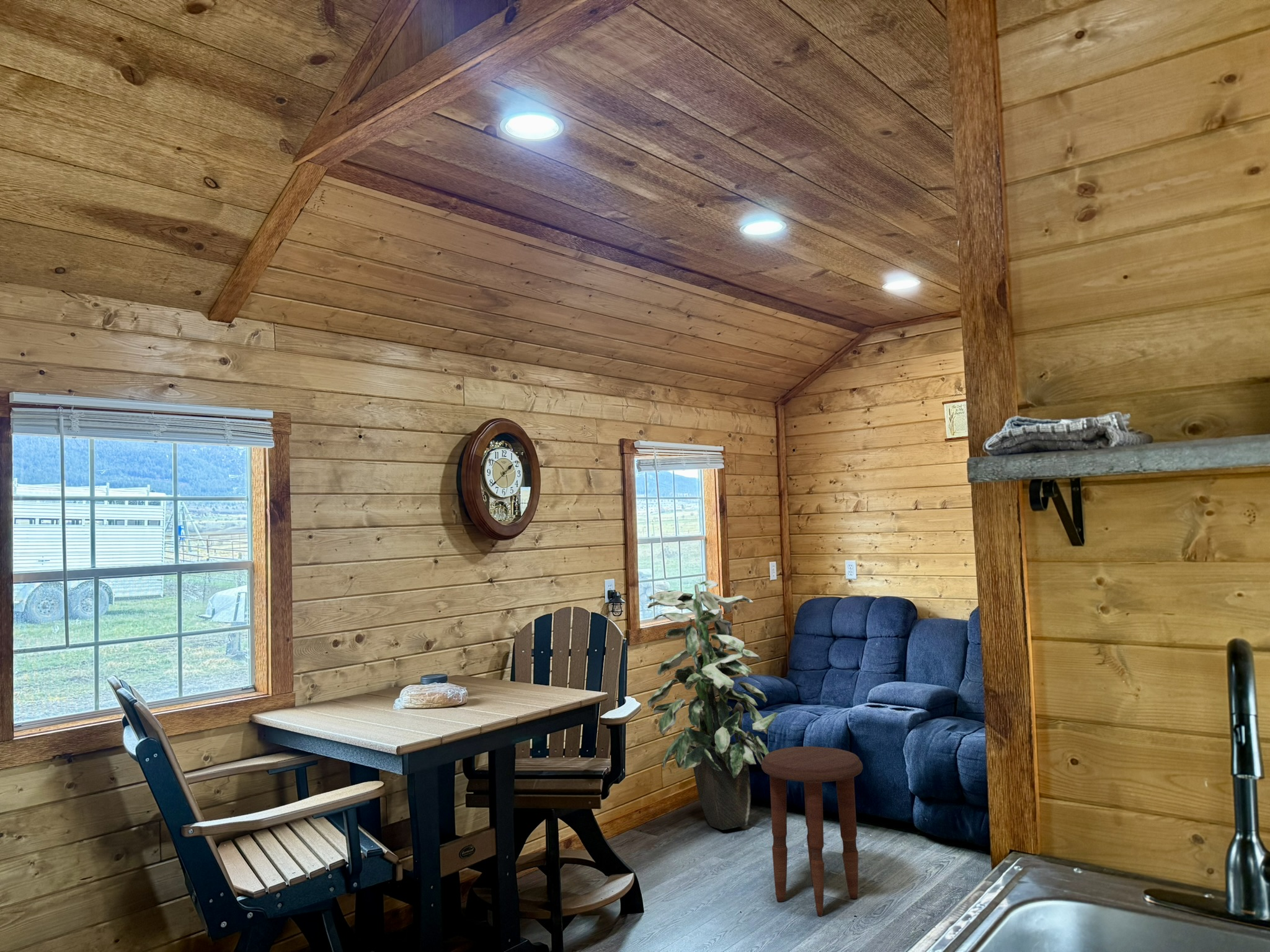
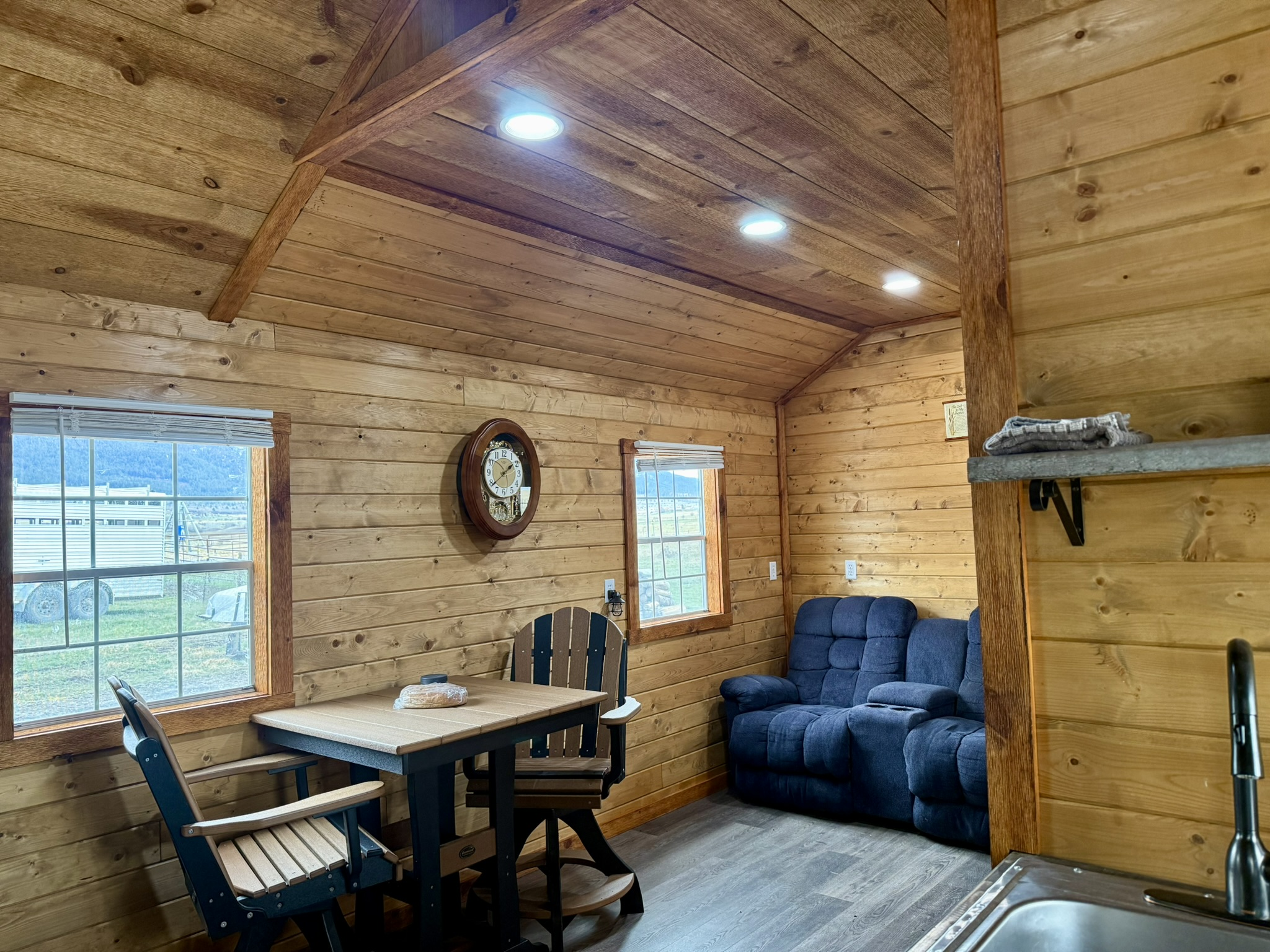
- side table [761,746,863,917]
- indoor plant [647,580,779,831]
